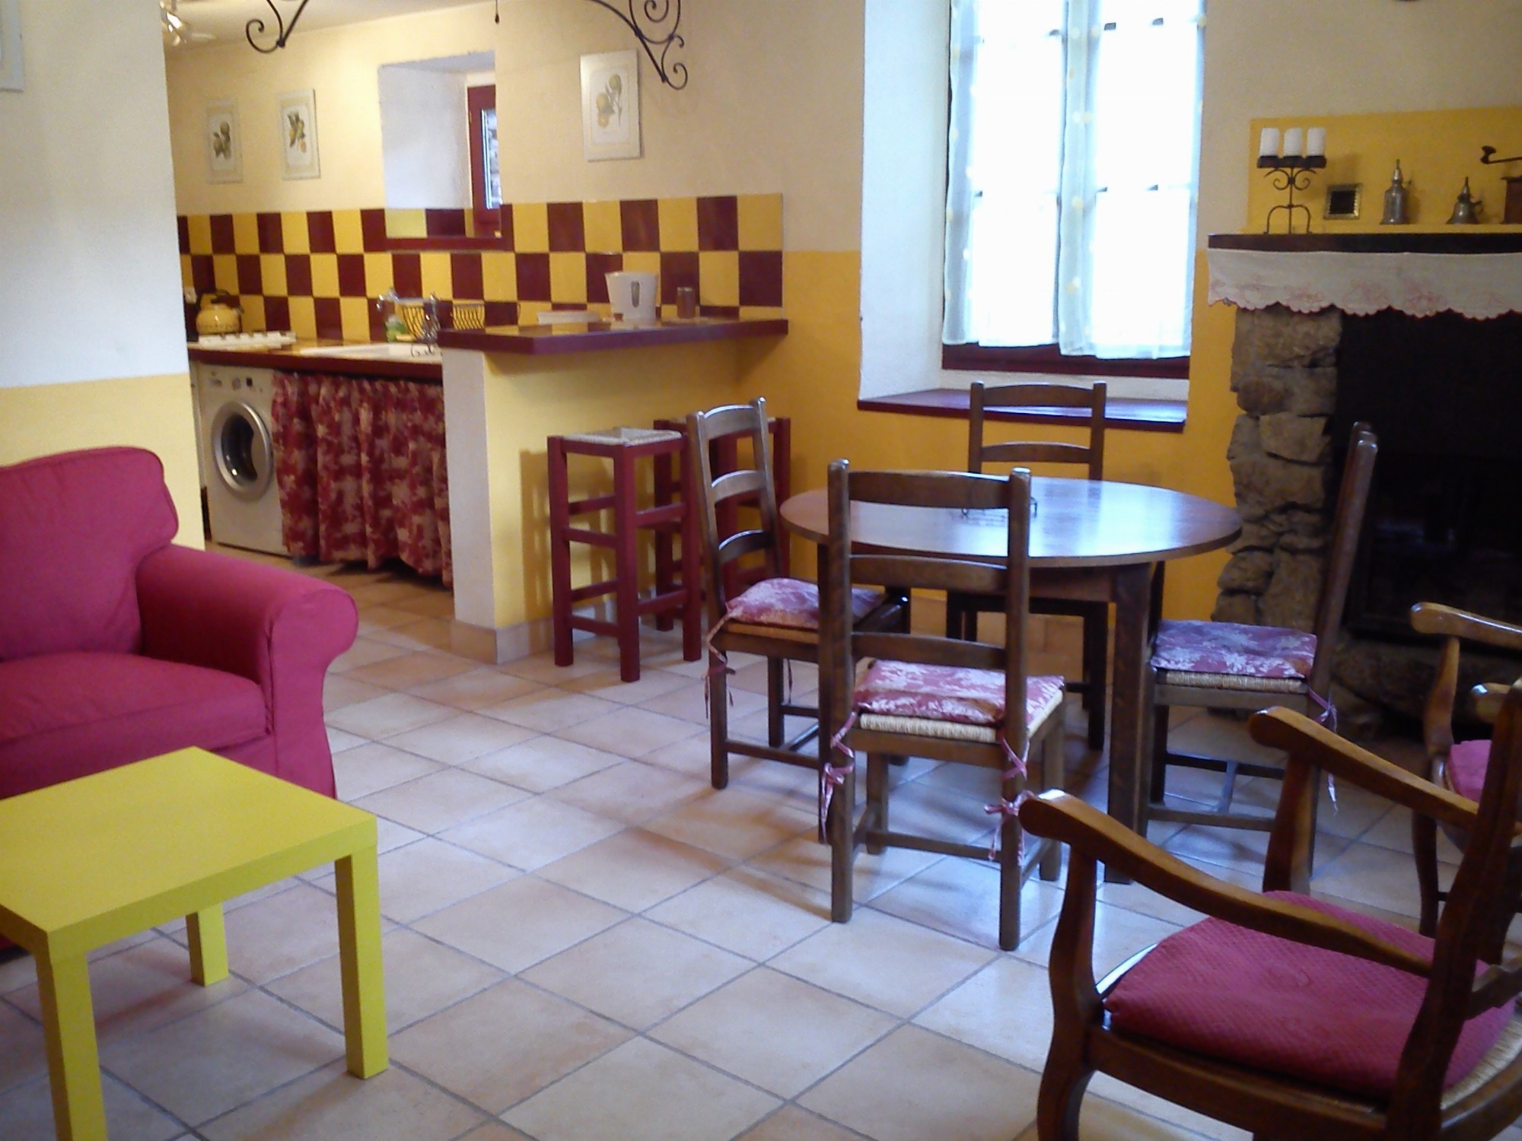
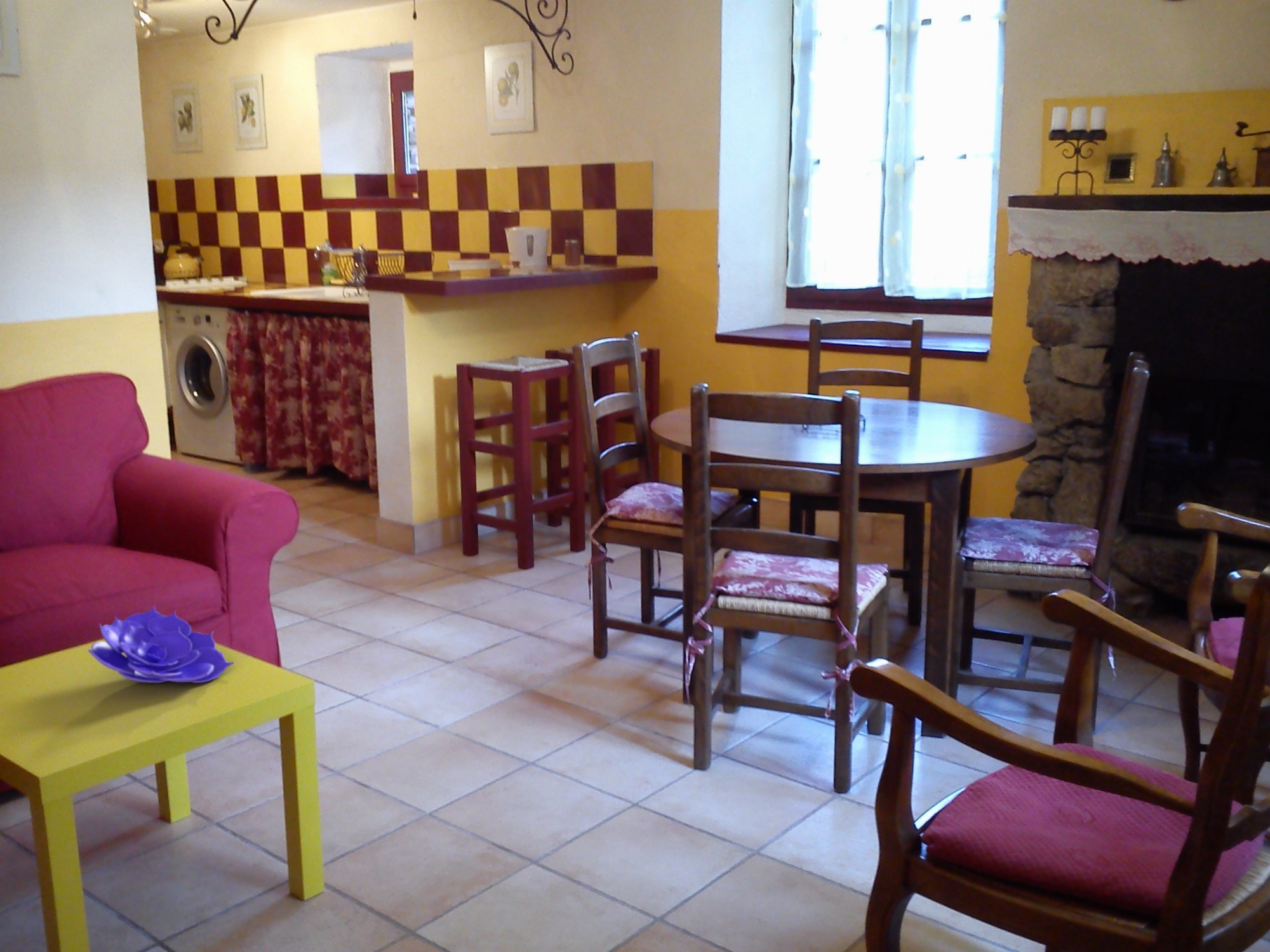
+ decorative bowl [88,604,235,684]
